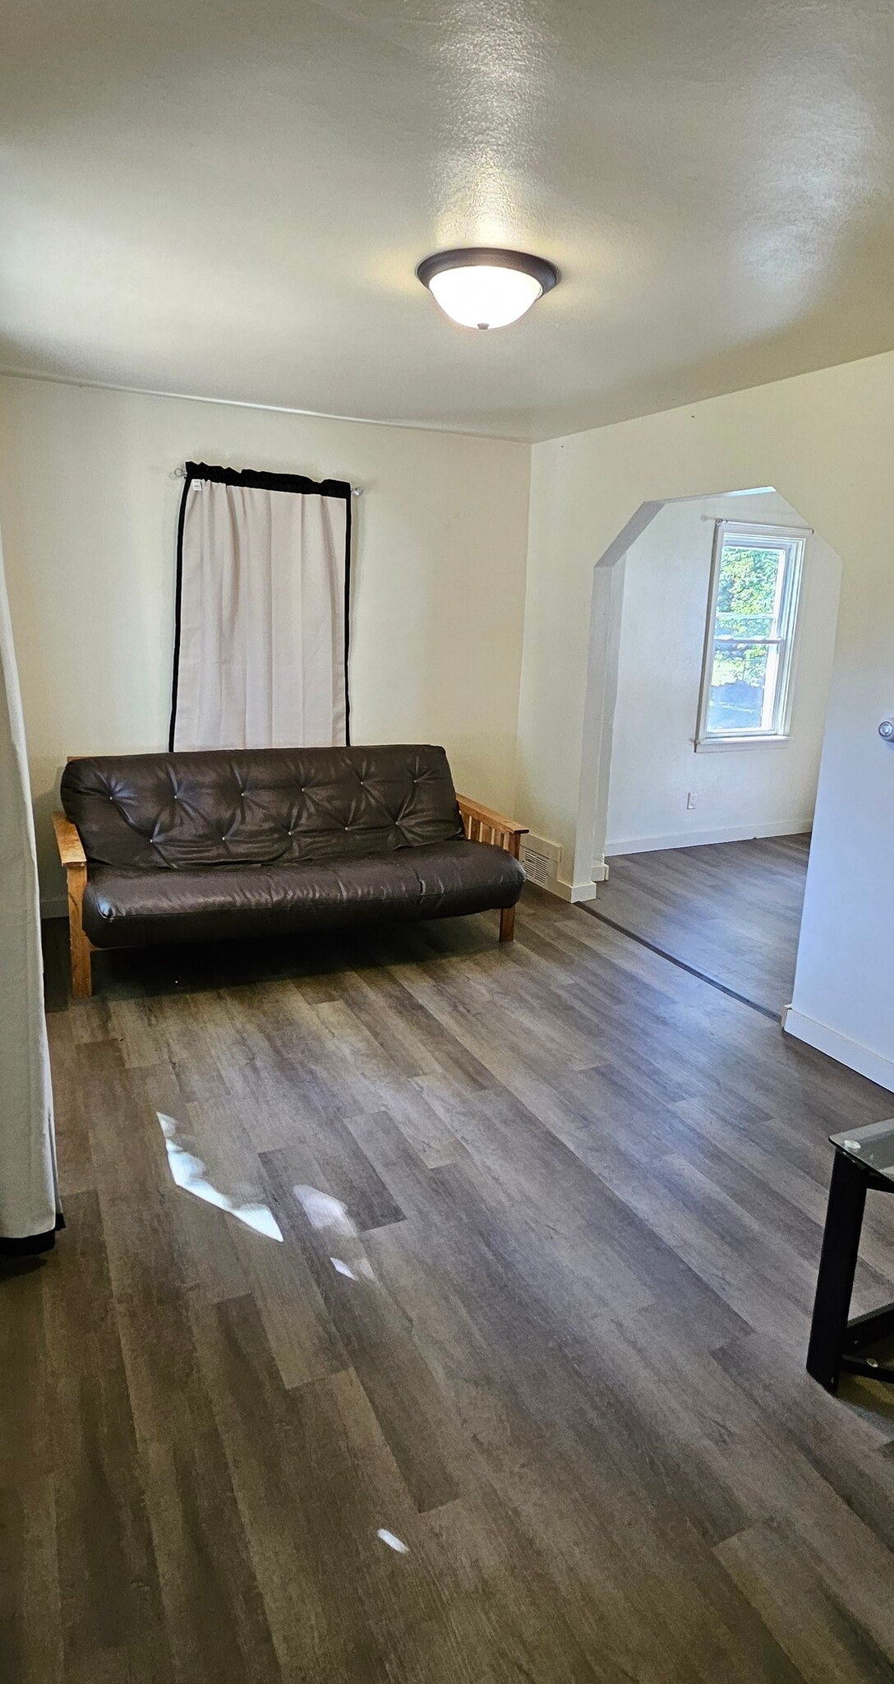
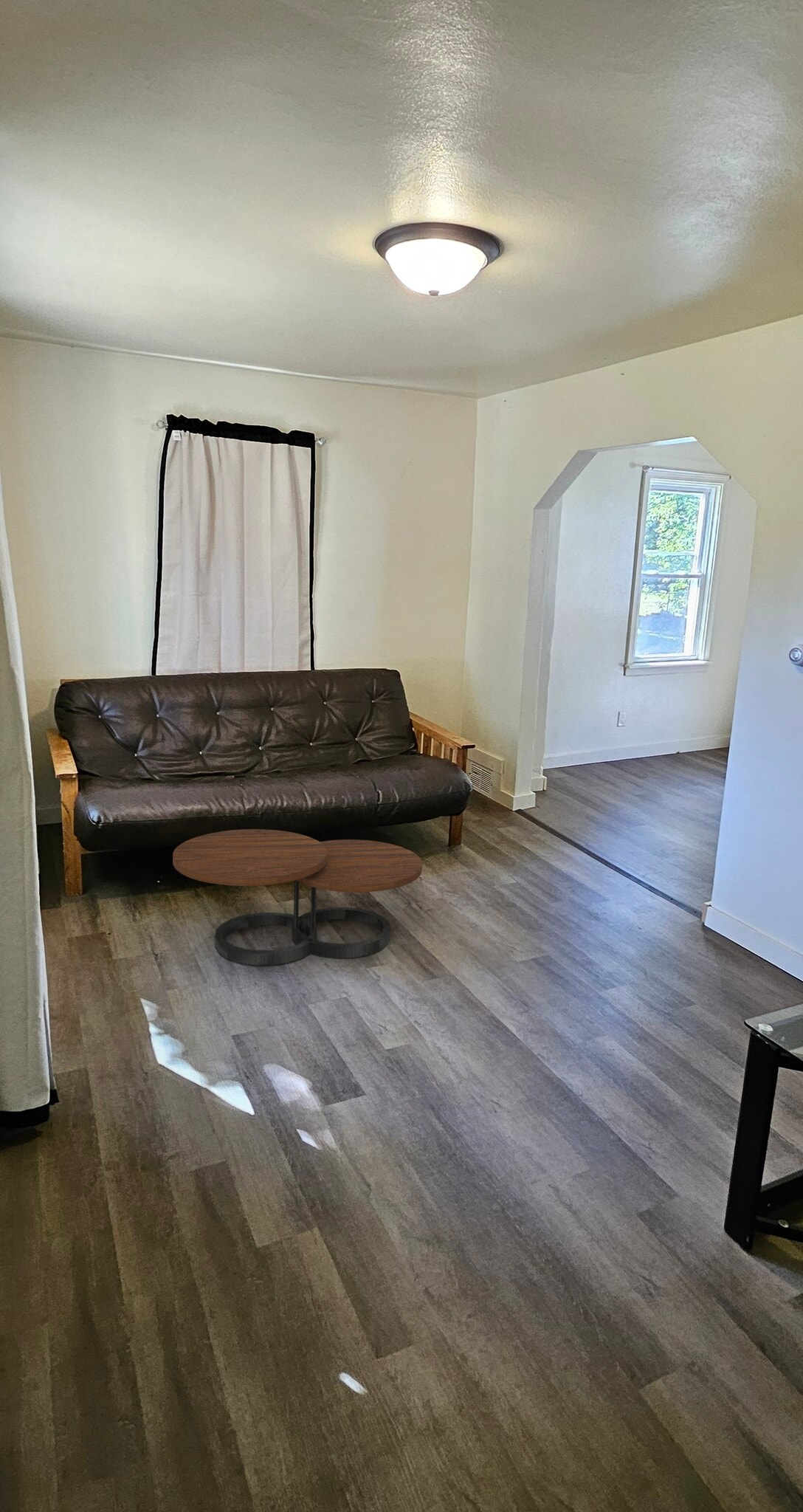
+ coffee table [172,828,423,966]
